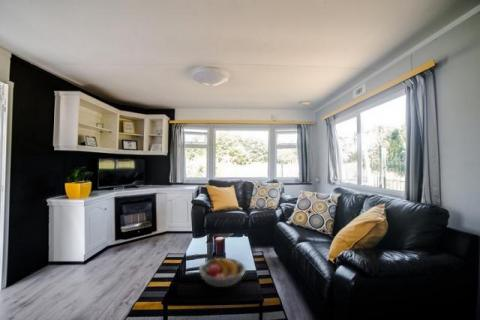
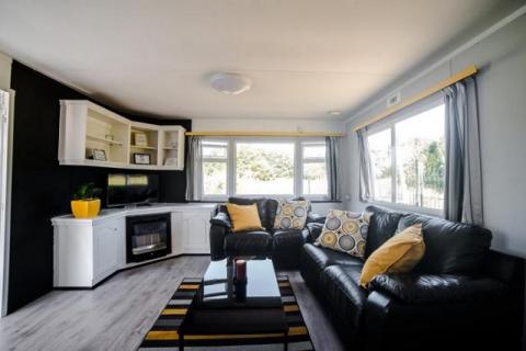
- fruit bowl [198,257,247,288]
